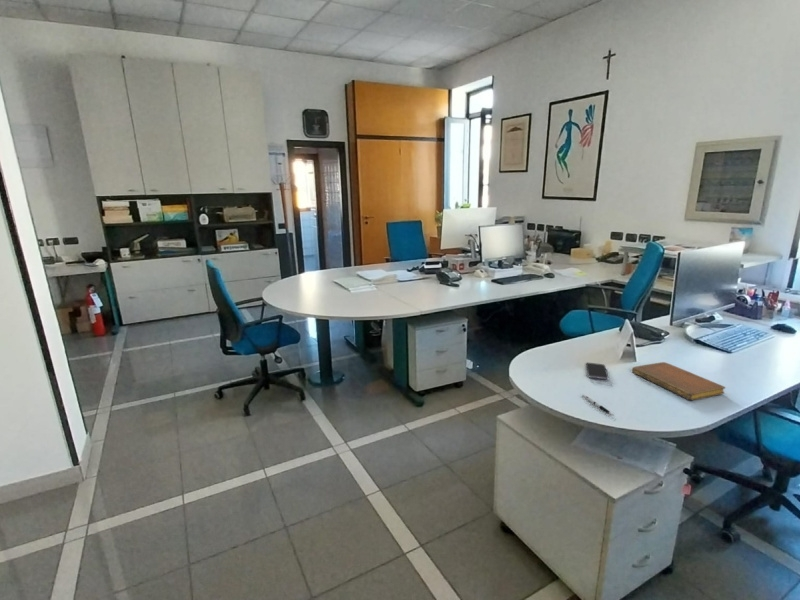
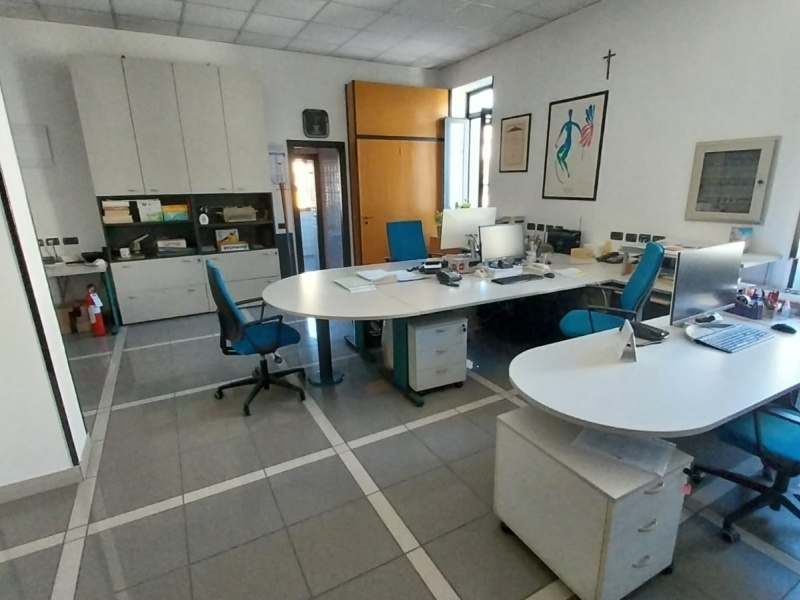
- notebook [631,361,726,402]
- smartphone [585,362,609,380]
- pen [581,394,615,417]
